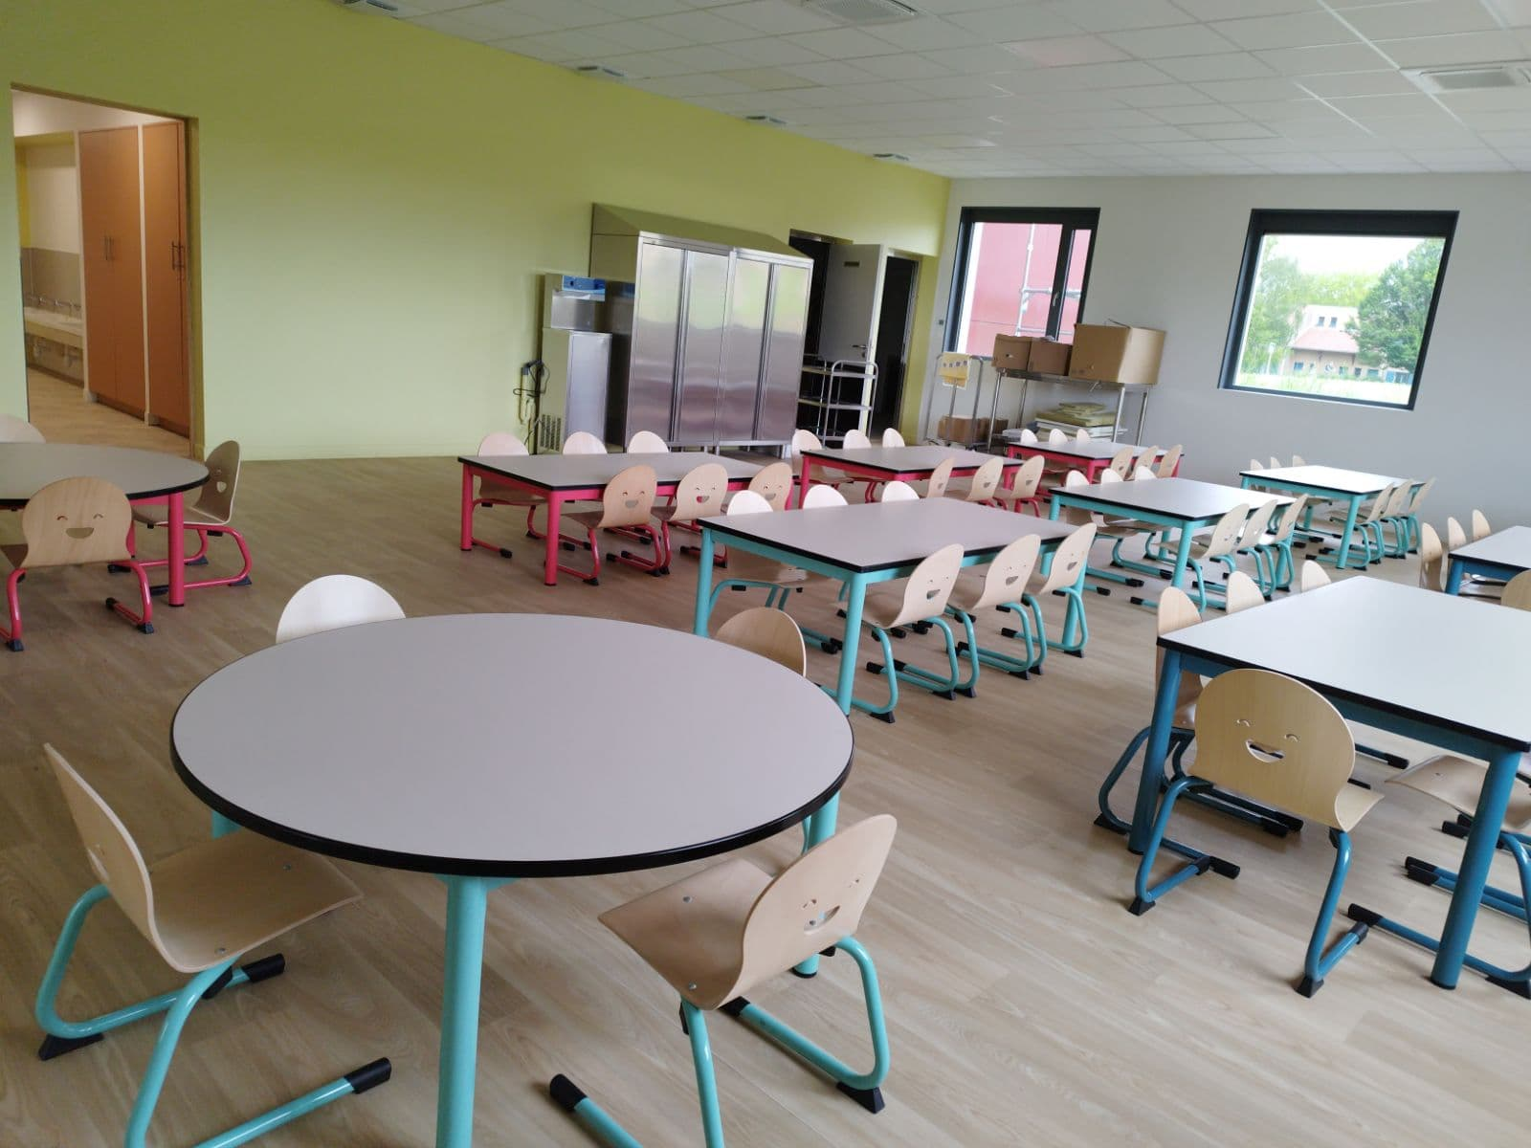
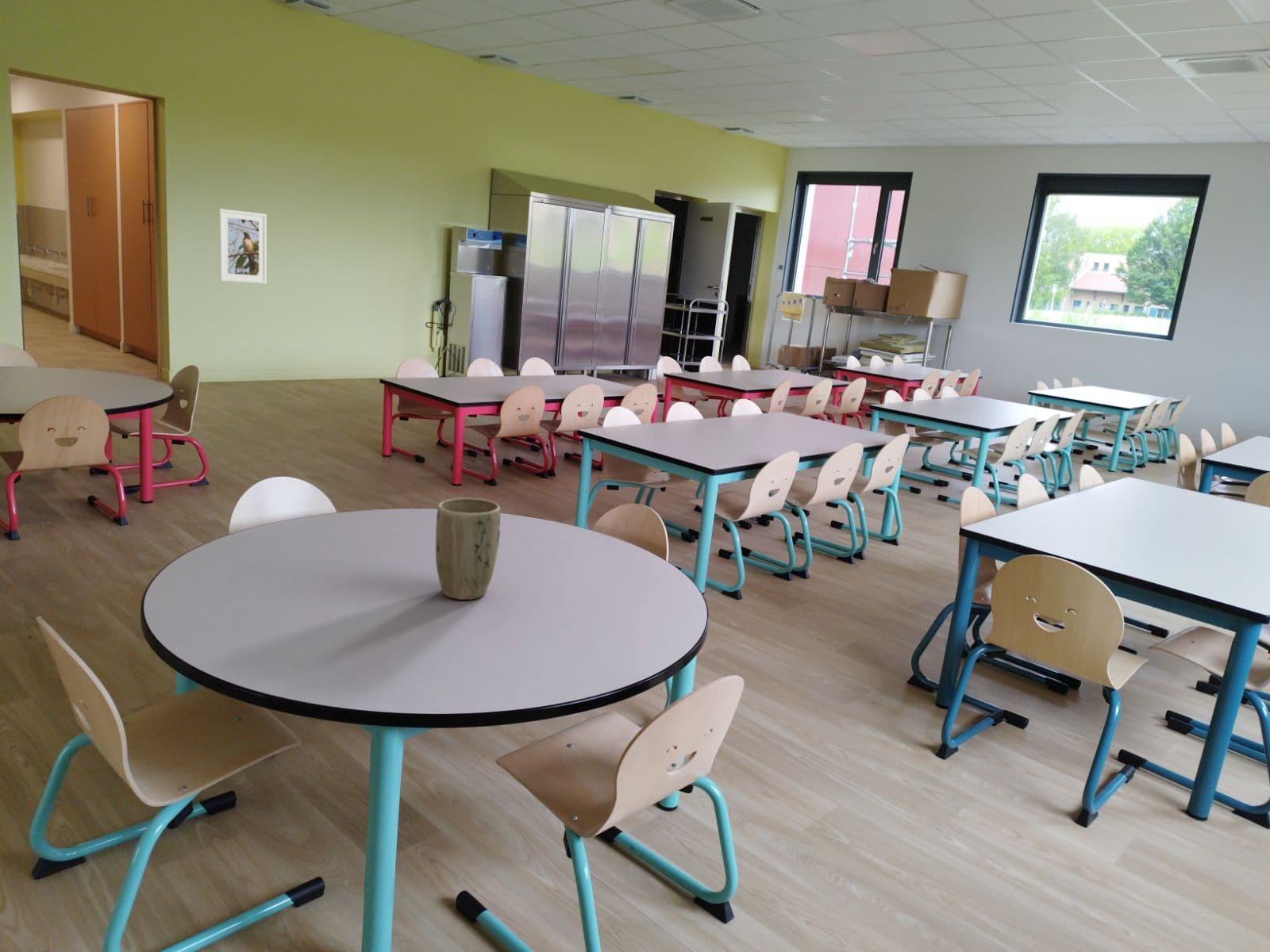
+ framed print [218,208,267,285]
+ plant pot [435,497,502,601]
